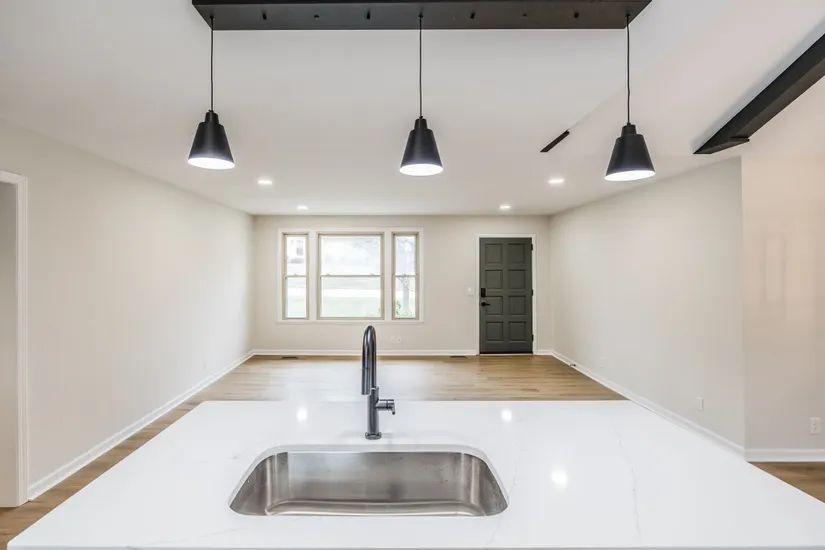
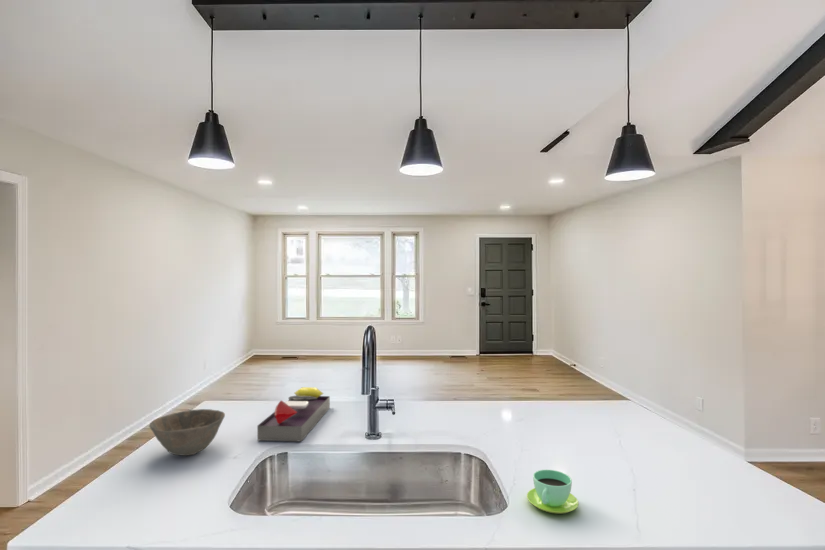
+ bowl [148,408,226,456]
+ decorative tray [256,386,331,442]
+ cup [526,469,580,515]
